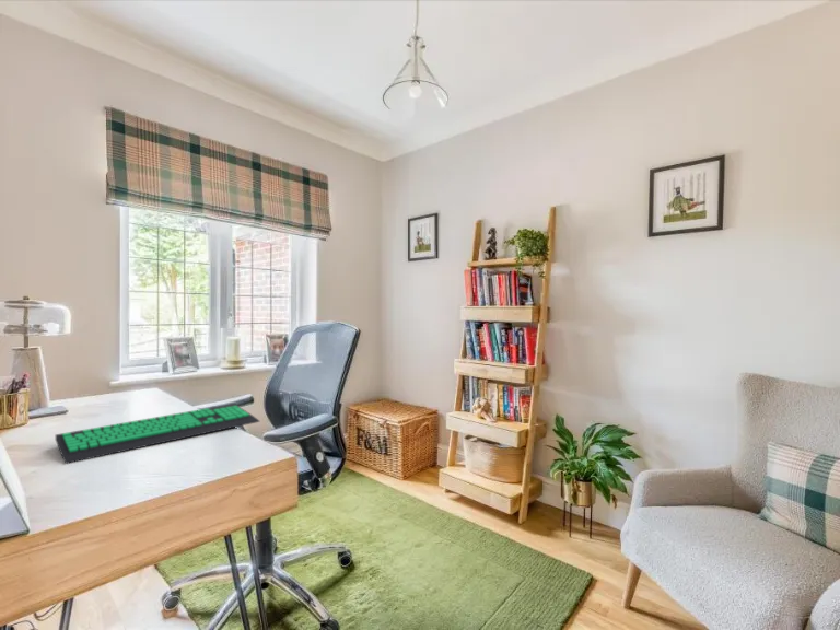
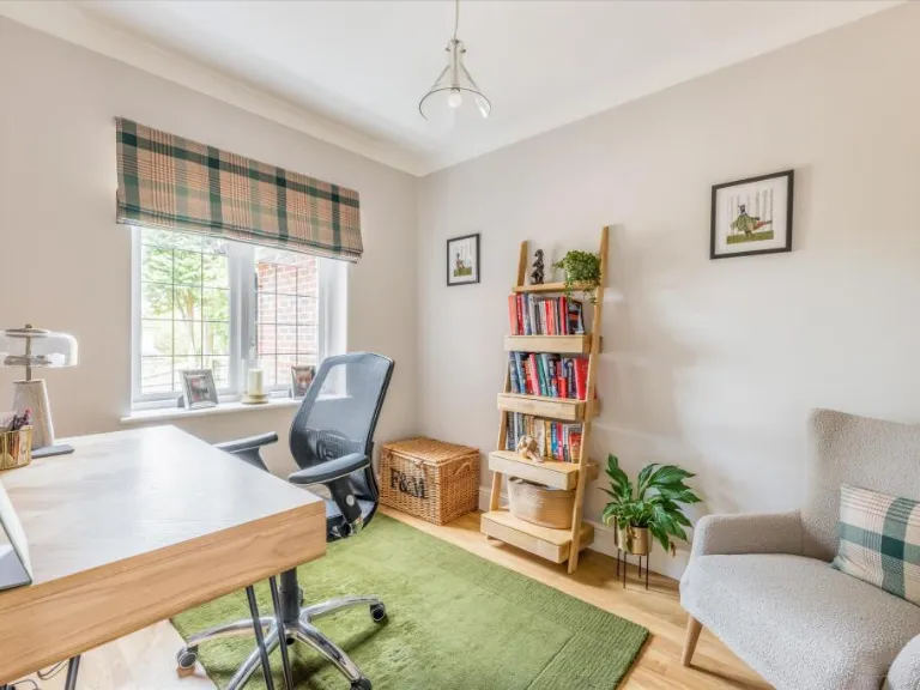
- computer keyboard [55,402,260,465]
